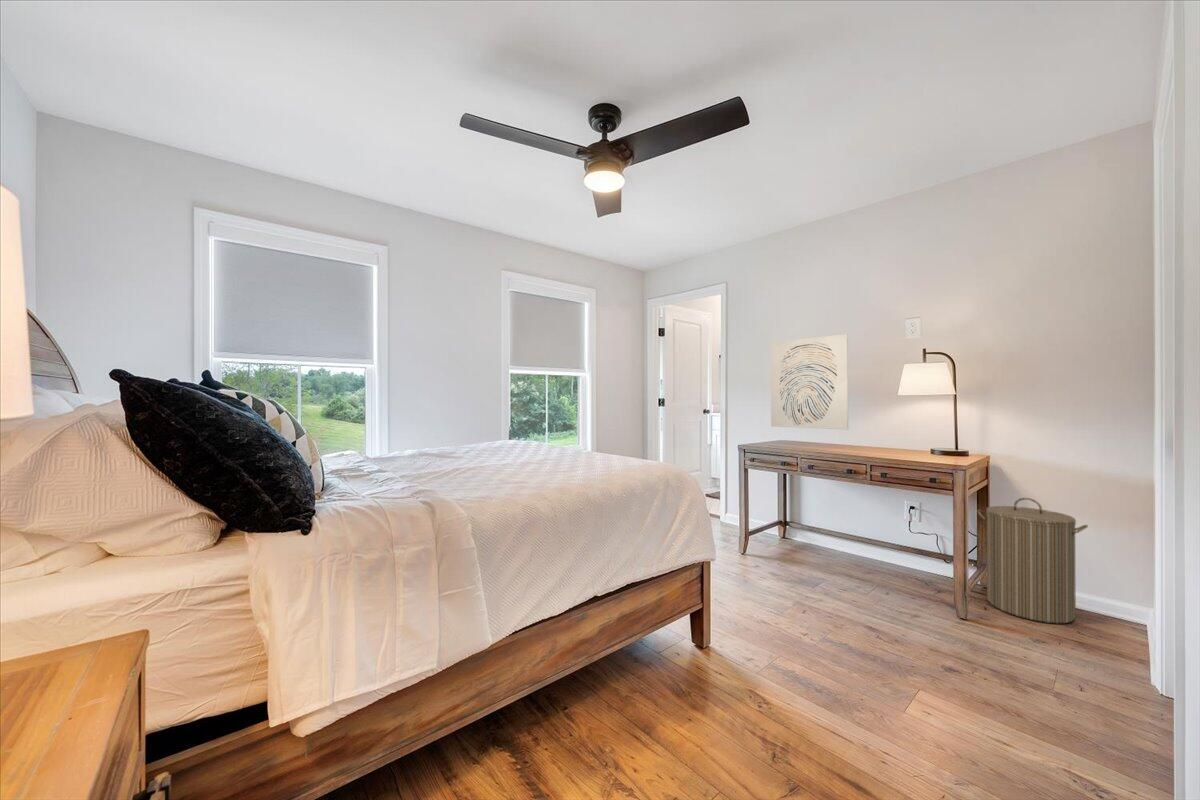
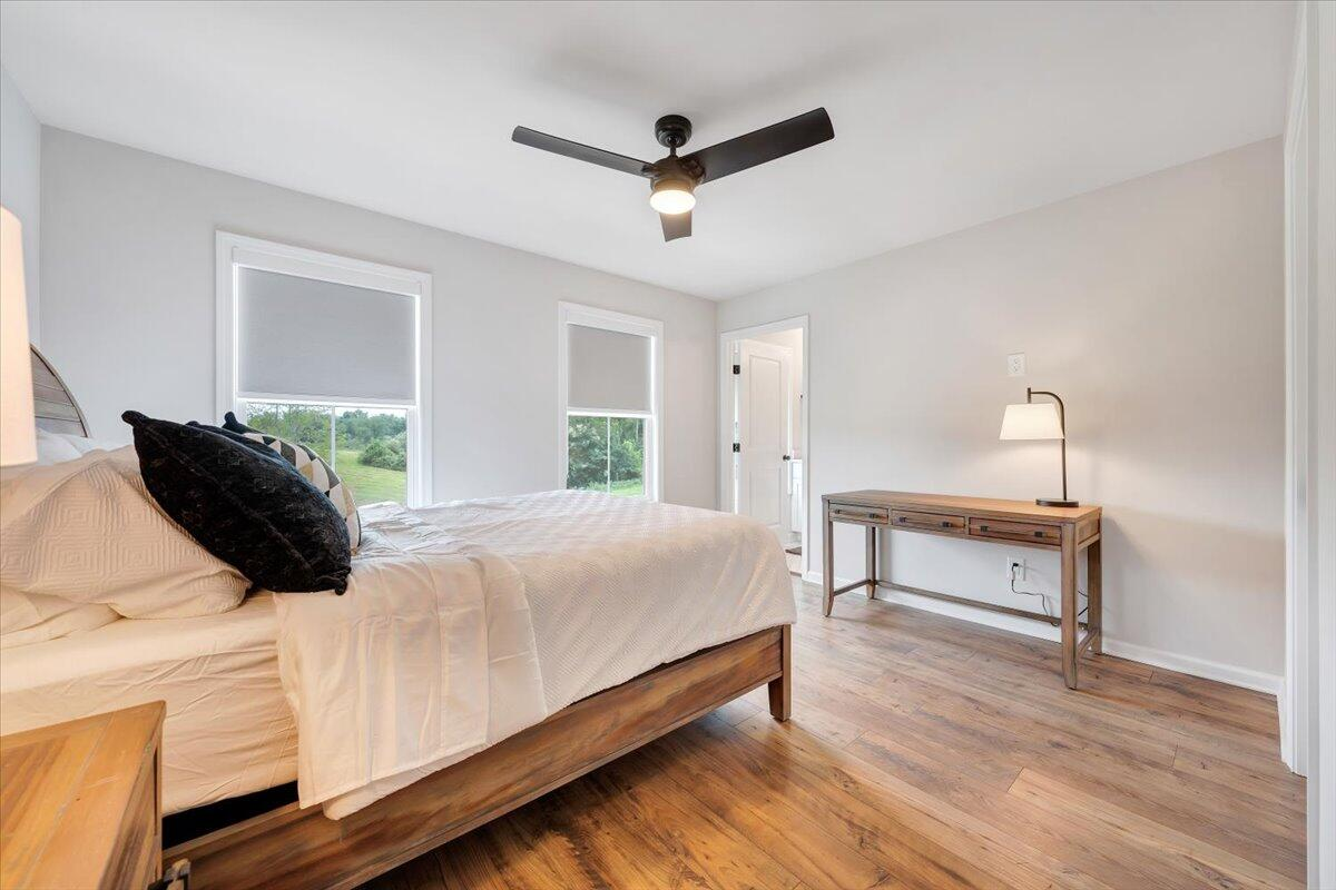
- laundry hamper [977,497,1089,624]
- wall art [770,333,849,431]
